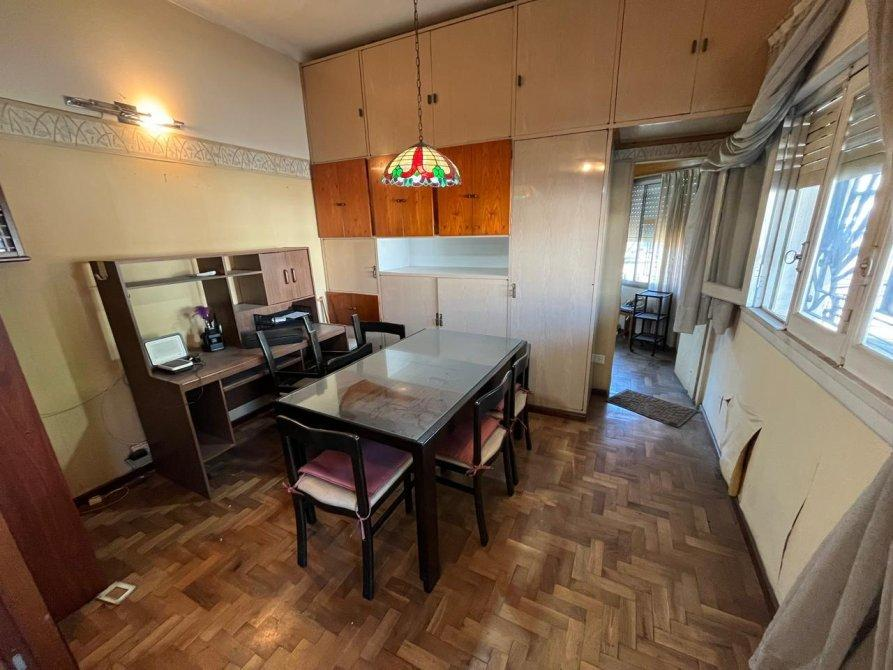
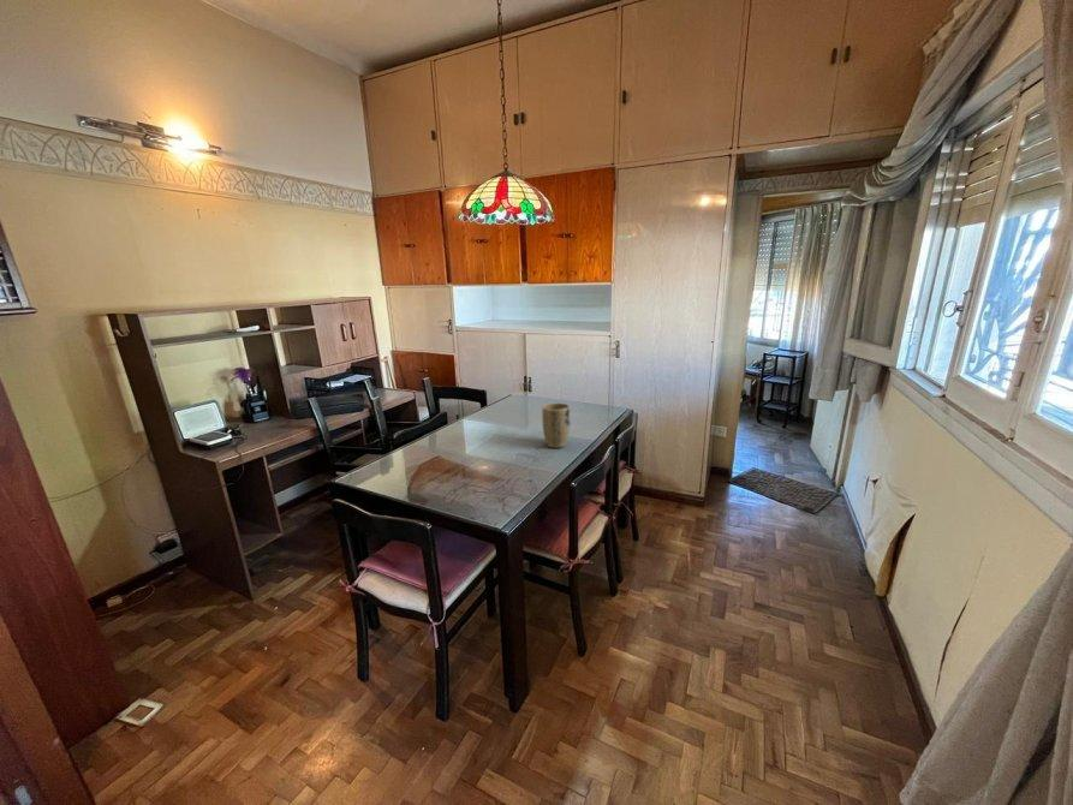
+ plant pot [541,401,572,449]
